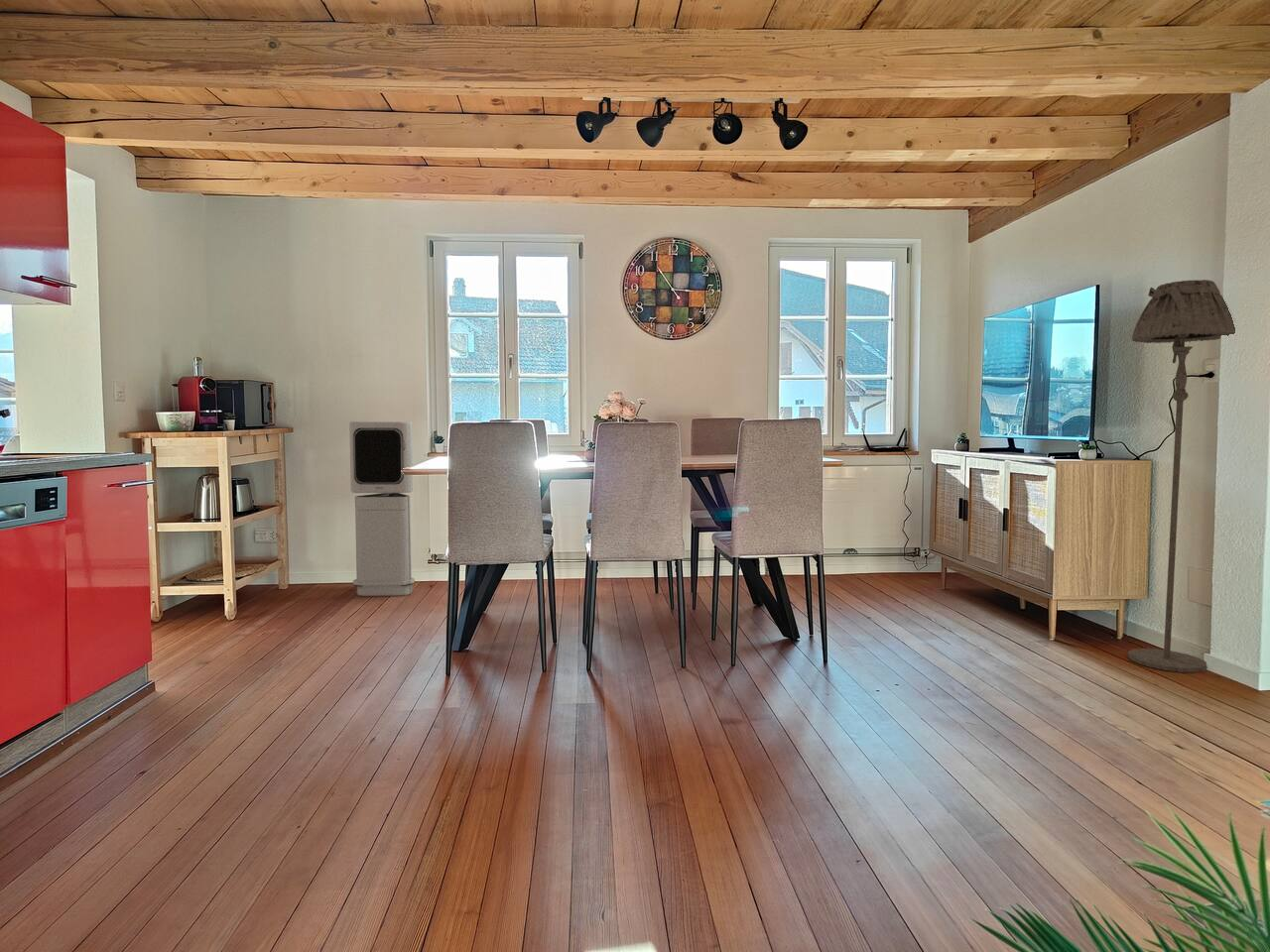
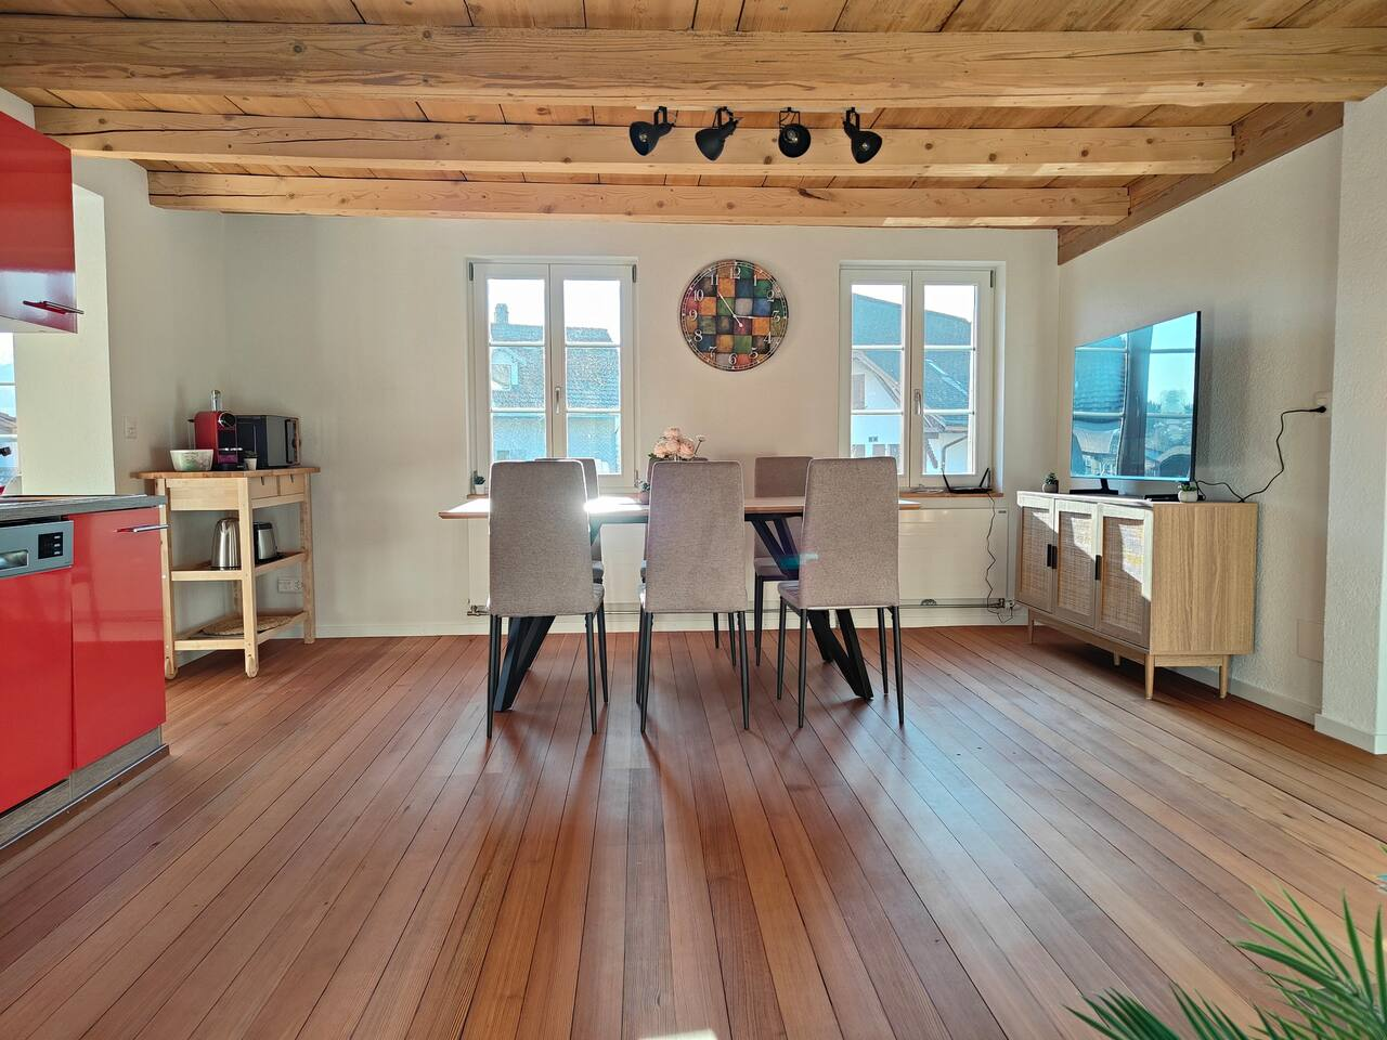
- floor lamp [1127,279,1235,673]
- air purifier [348,420,416,597]
